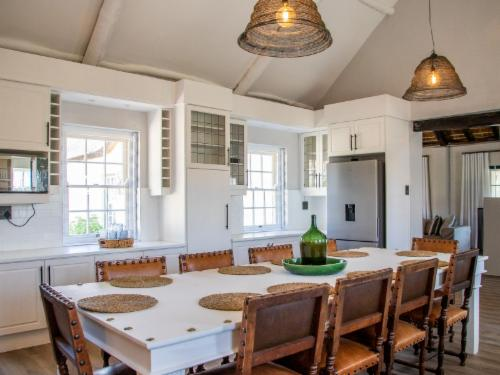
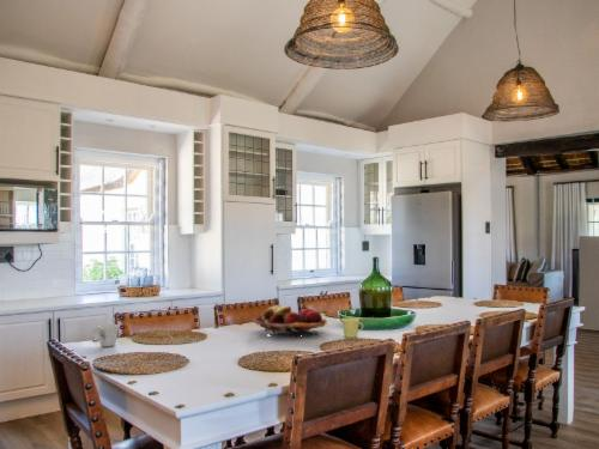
+ cup [341,317,364,339]
+ mug [91,323,120,348]
+ fruit basket [252,304,328,338]
